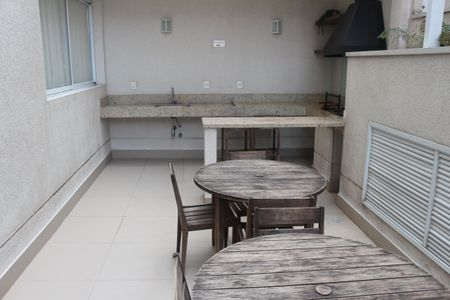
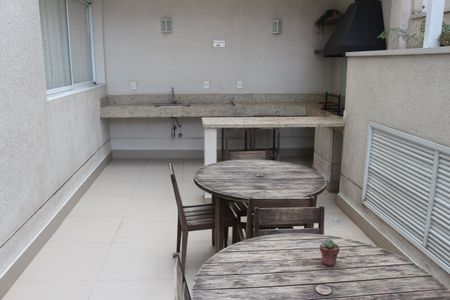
+ potted succulent [319,238,340,267]
